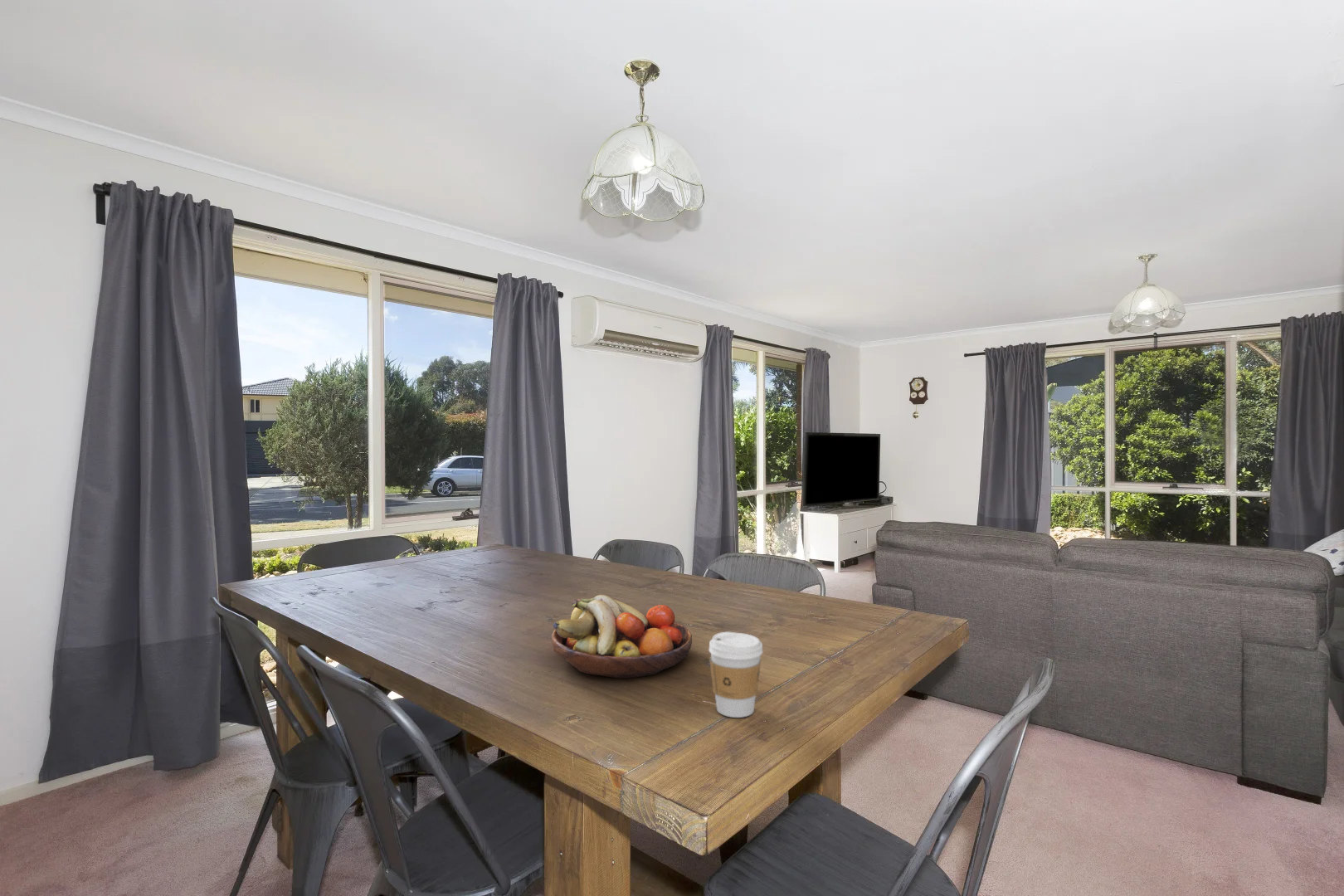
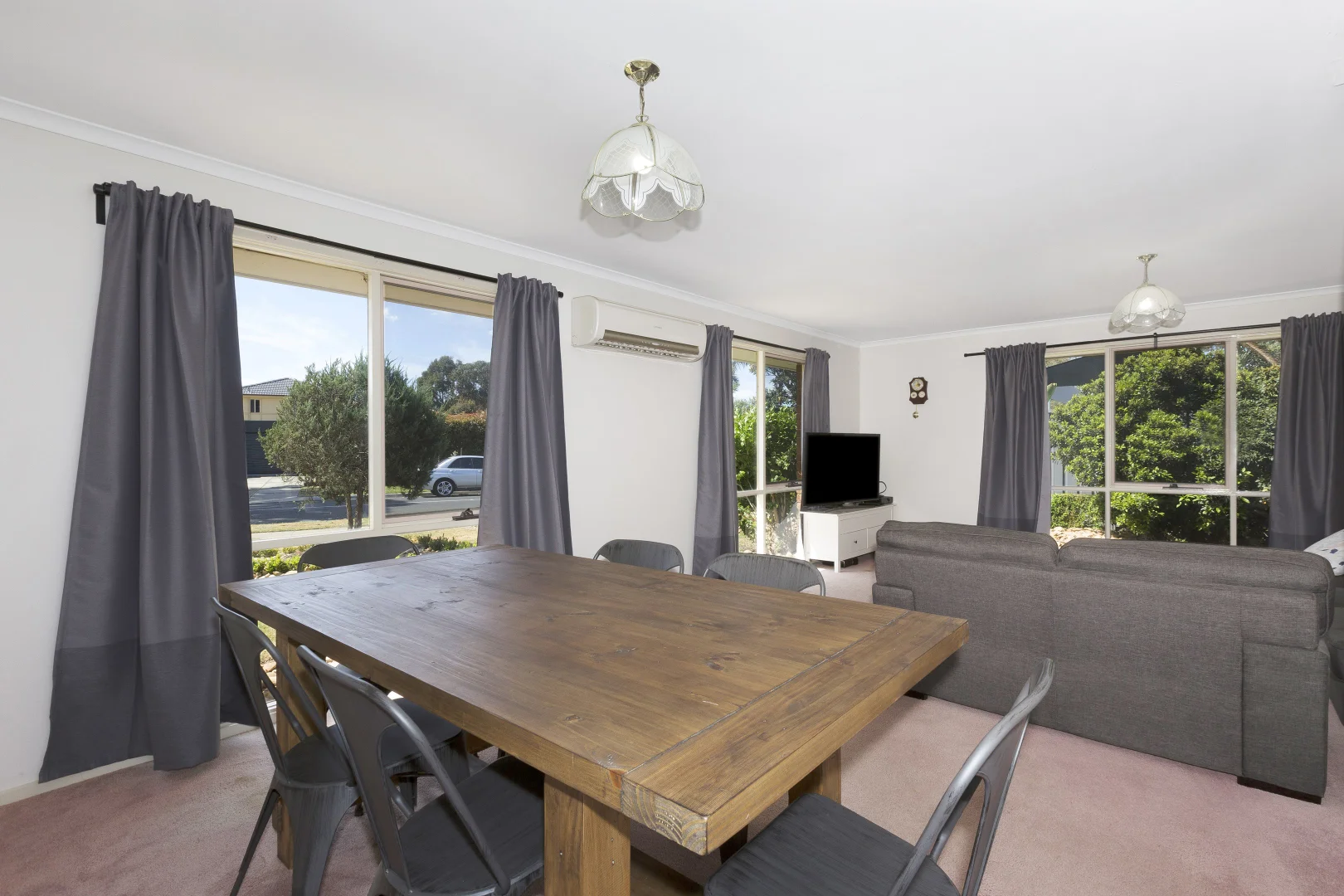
- coffee cup [709,631,763,718]
- fruit bowl [551,594,693,679]
